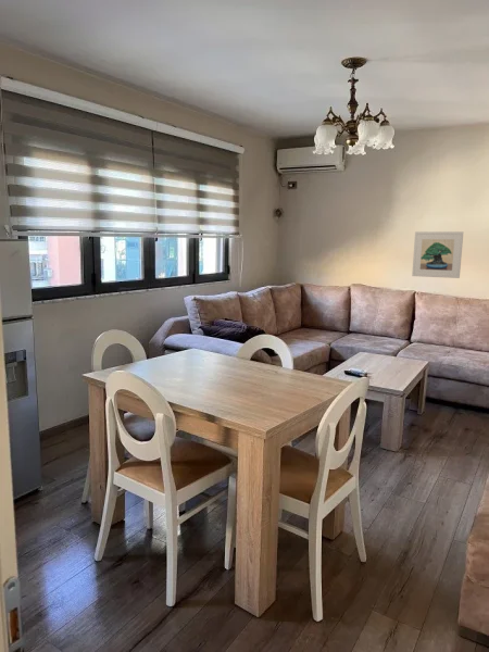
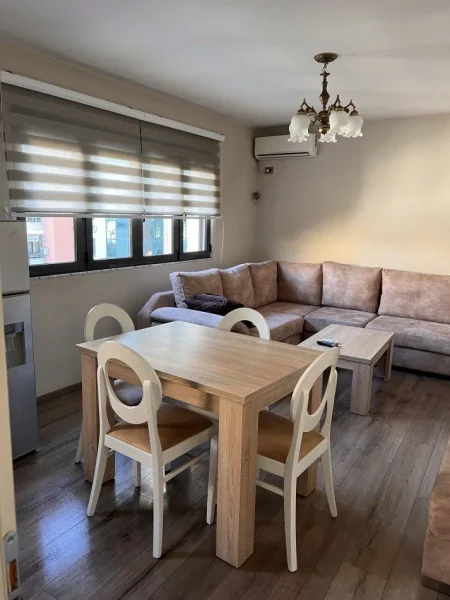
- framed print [411,230,464,279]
